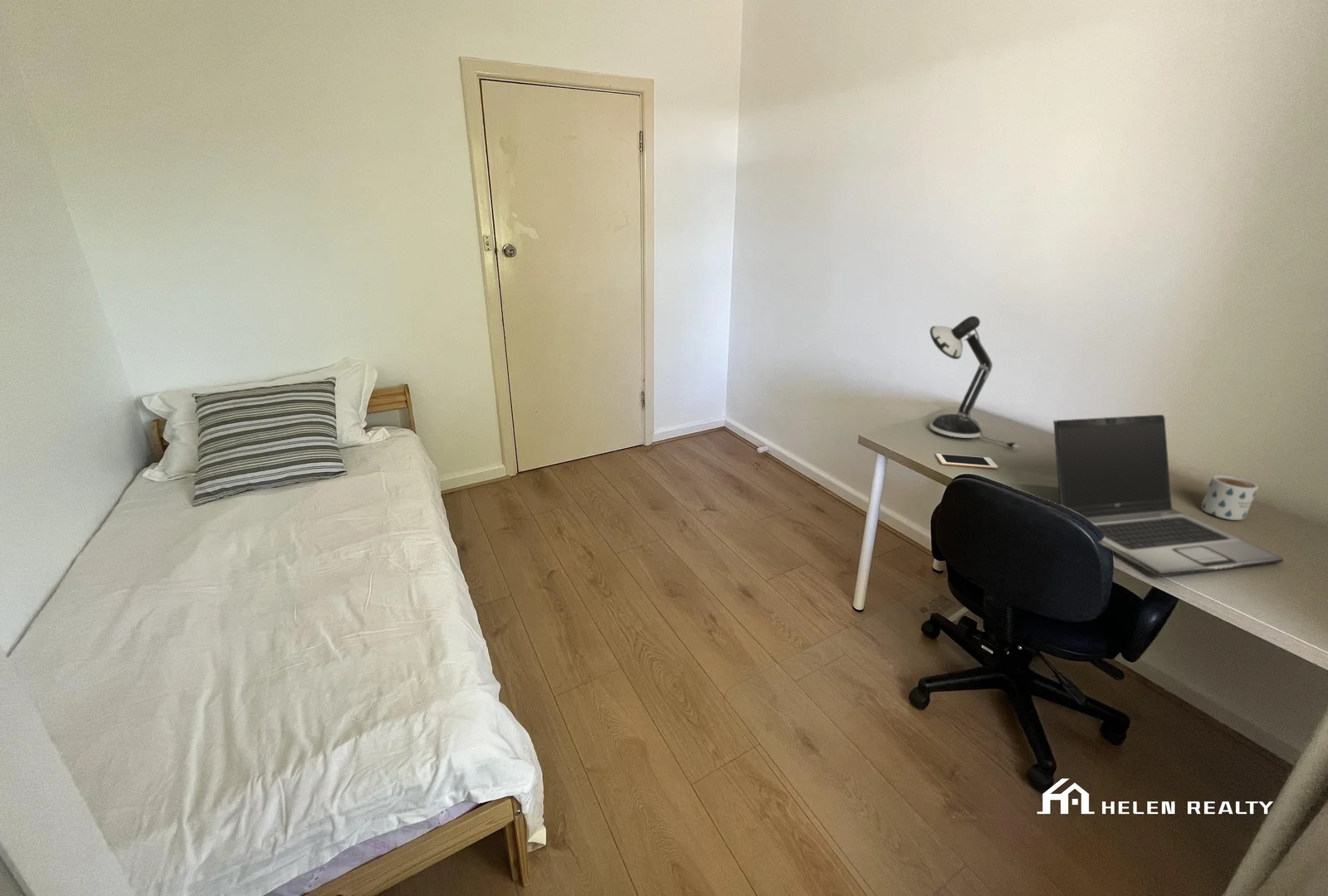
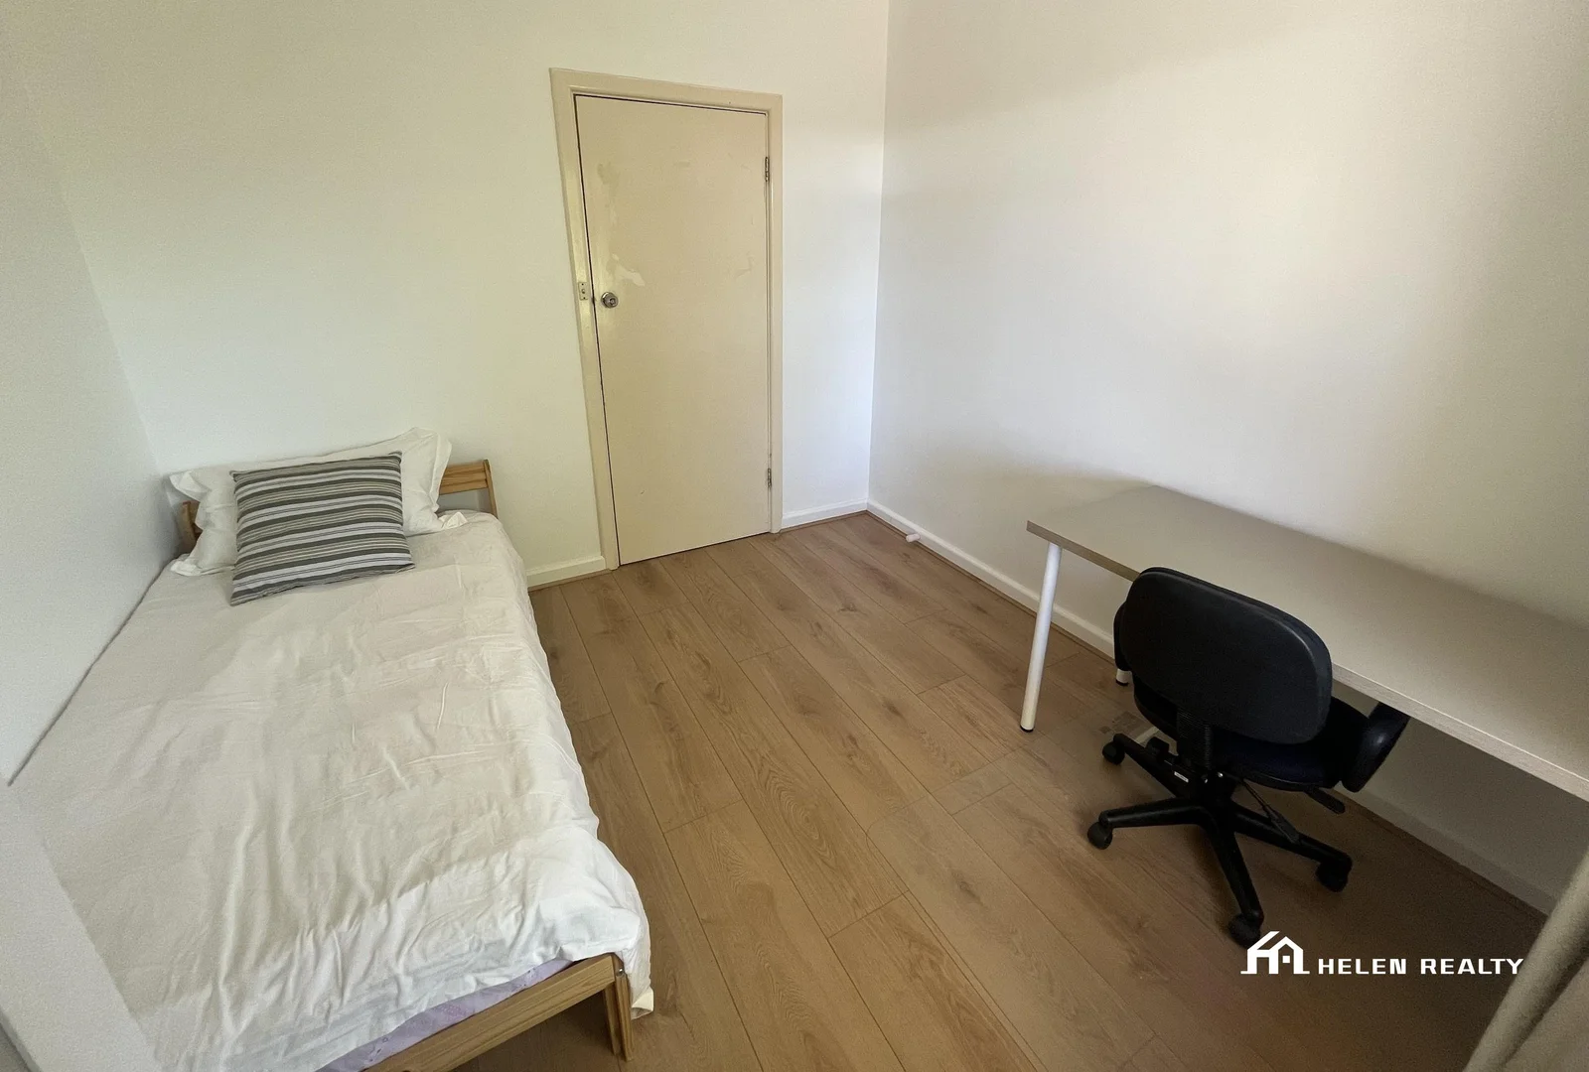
- cell phone [935,453,998,470]
- laptop [1052,414,1285,577]
- desk lamp [929,315,1020,449]
- mug [1201,475,1259,521]
